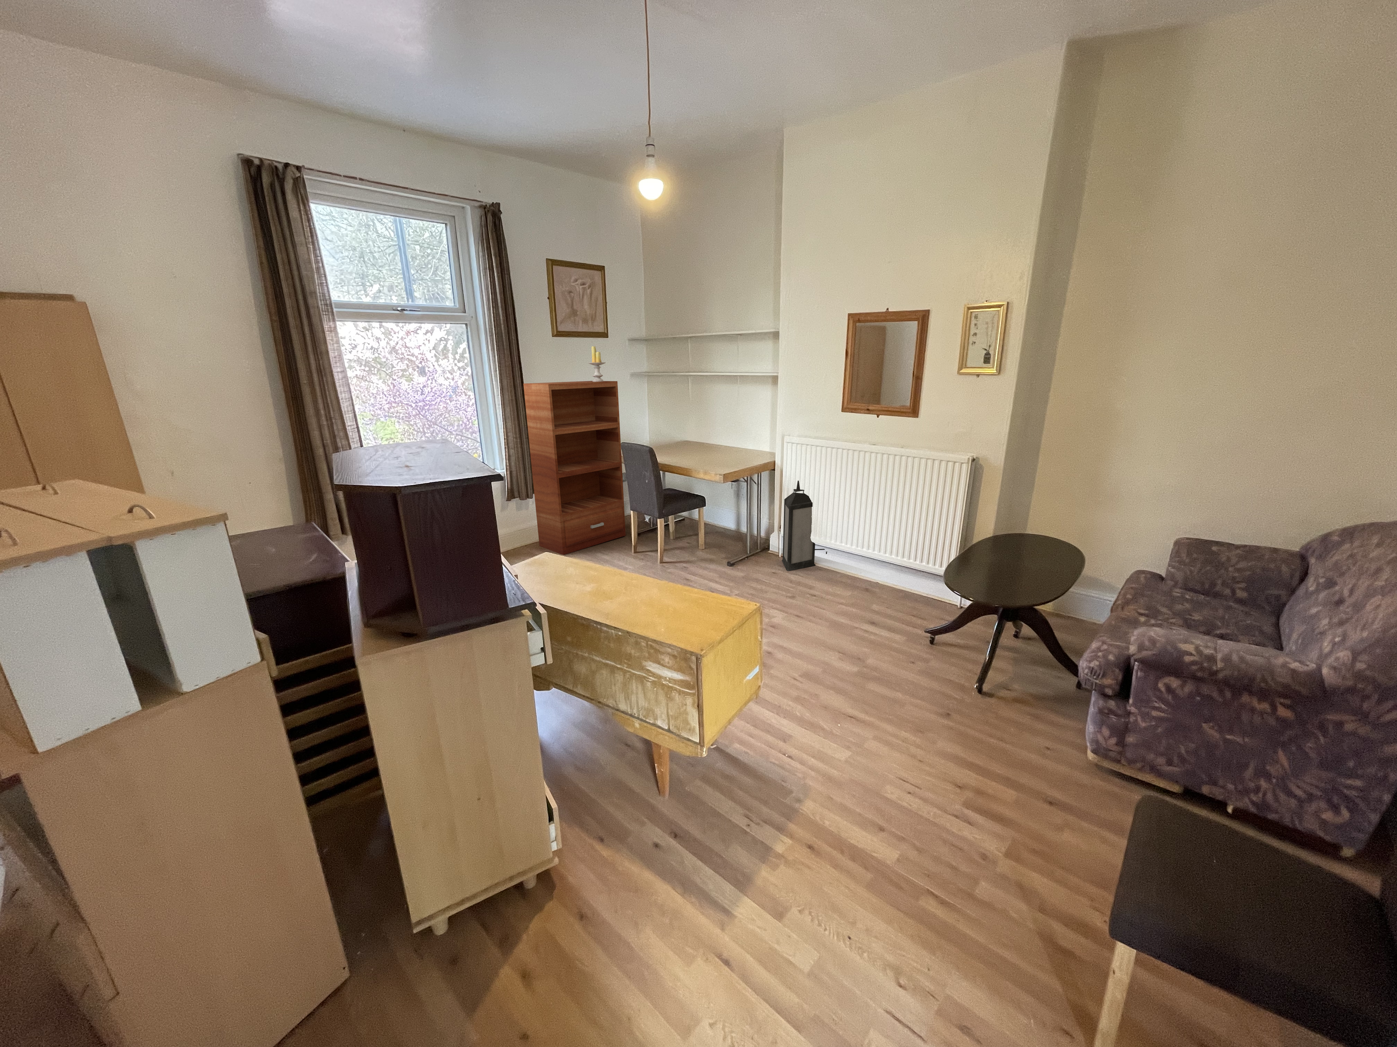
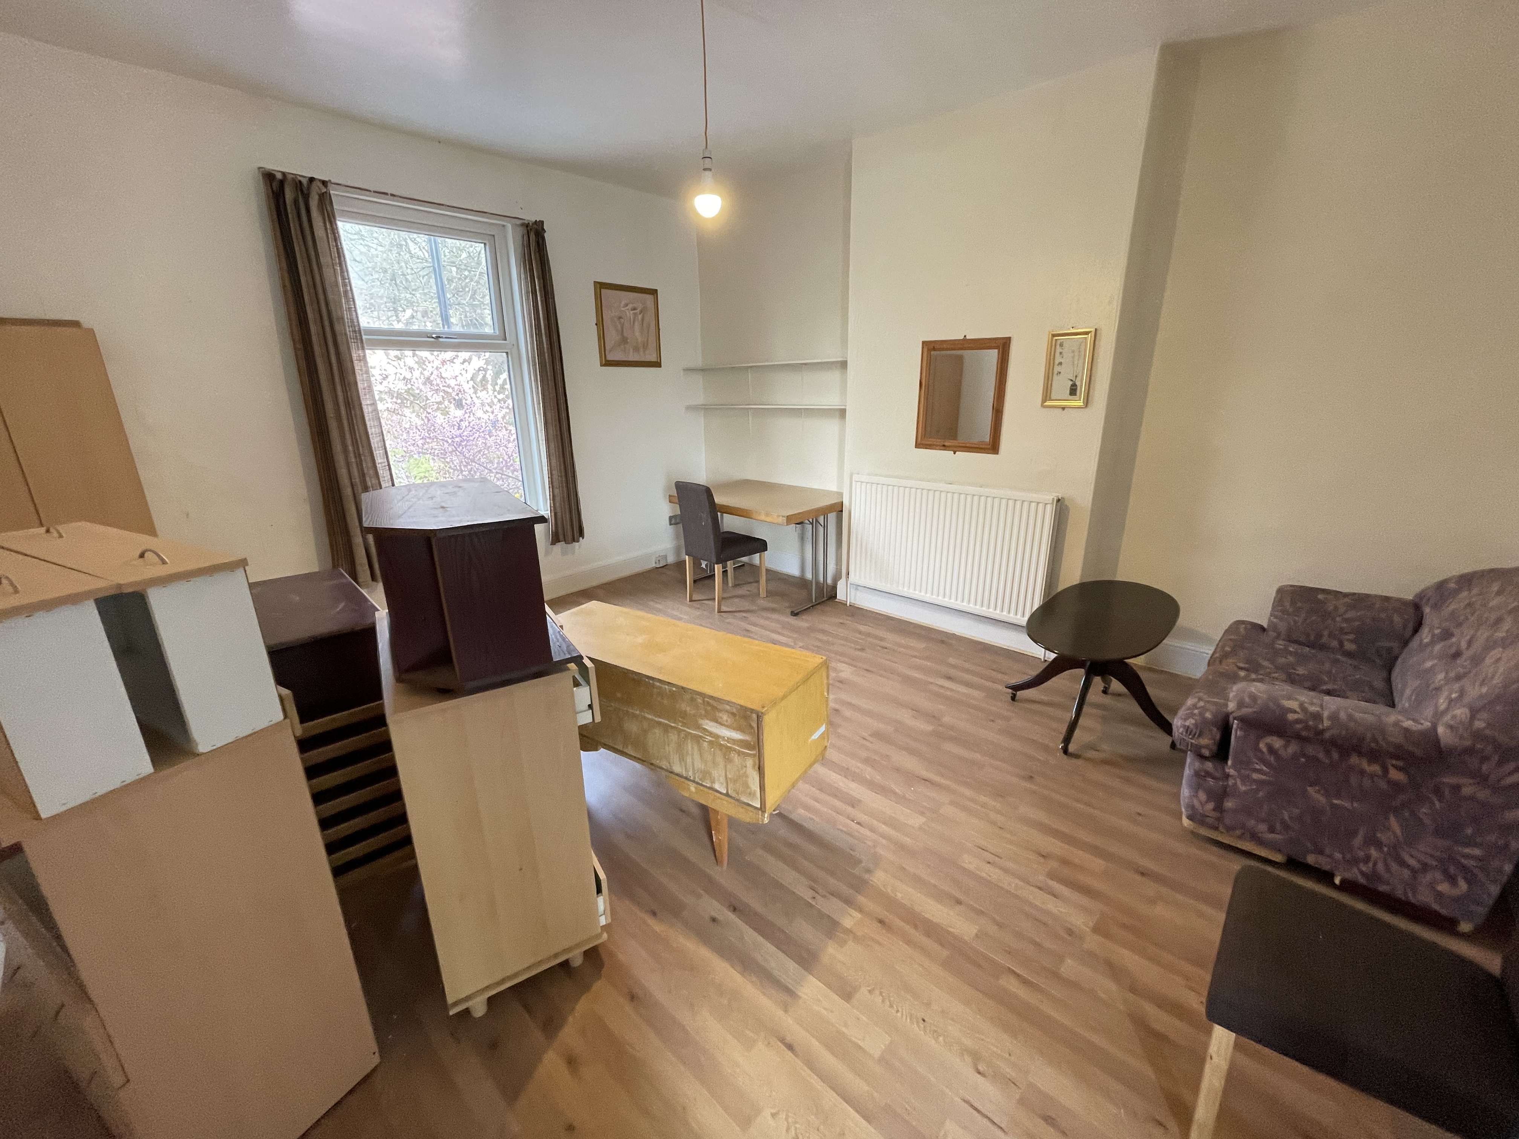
- lantern [781,481,827,572]
- bookshelf [524,381,626,555]
- candle [587,346,606,382]
